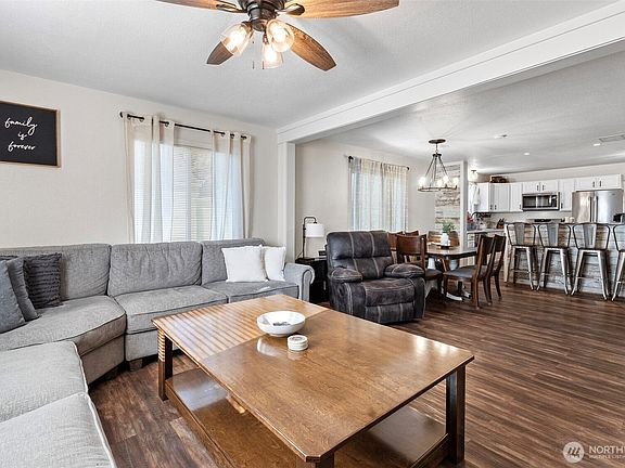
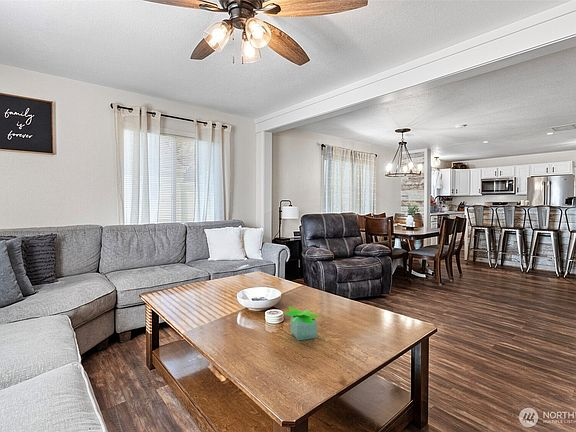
+ potted plant [282,306,321,342]
